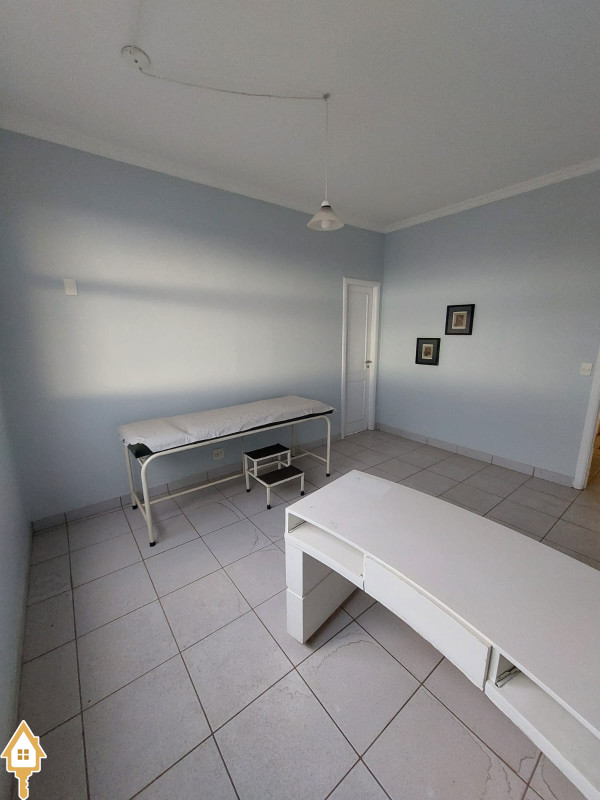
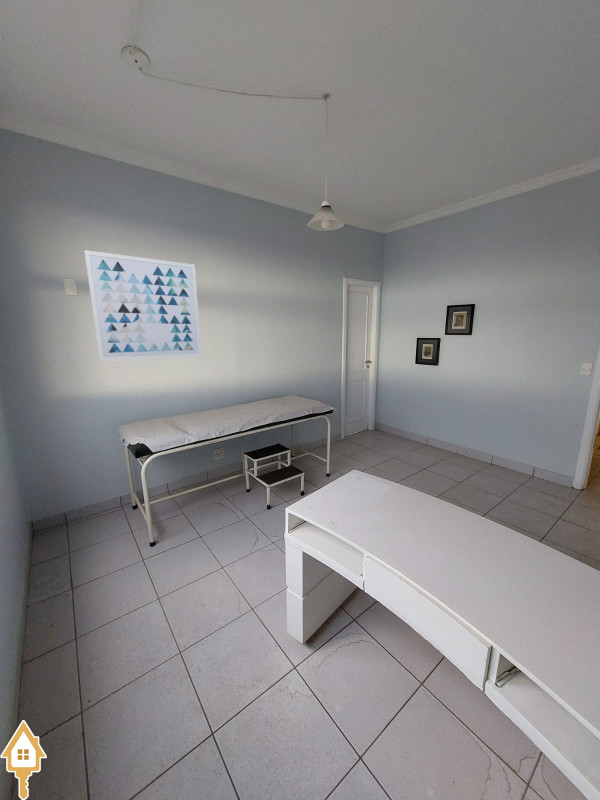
+ wall art [83,250,202,362]
